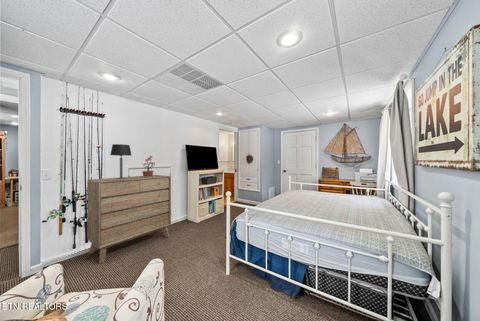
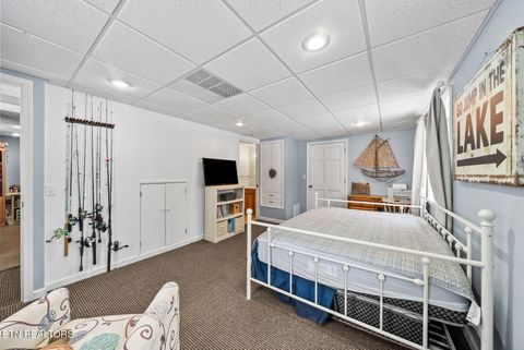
- potted plant [137,155,156,177]
- table lamp [109,143,132,179]
- dresser [86,174,172,265]
